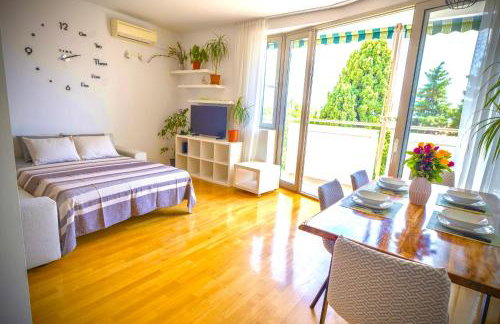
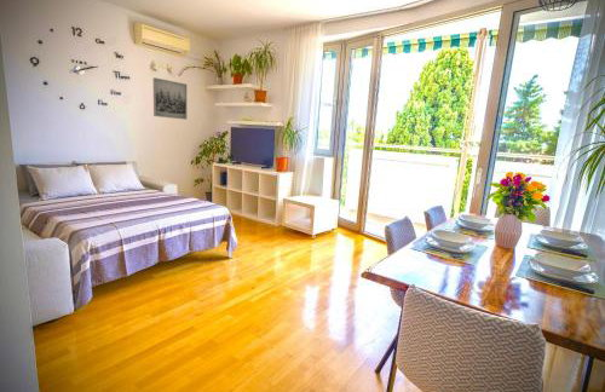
+ wall art [152,76,188,121]
